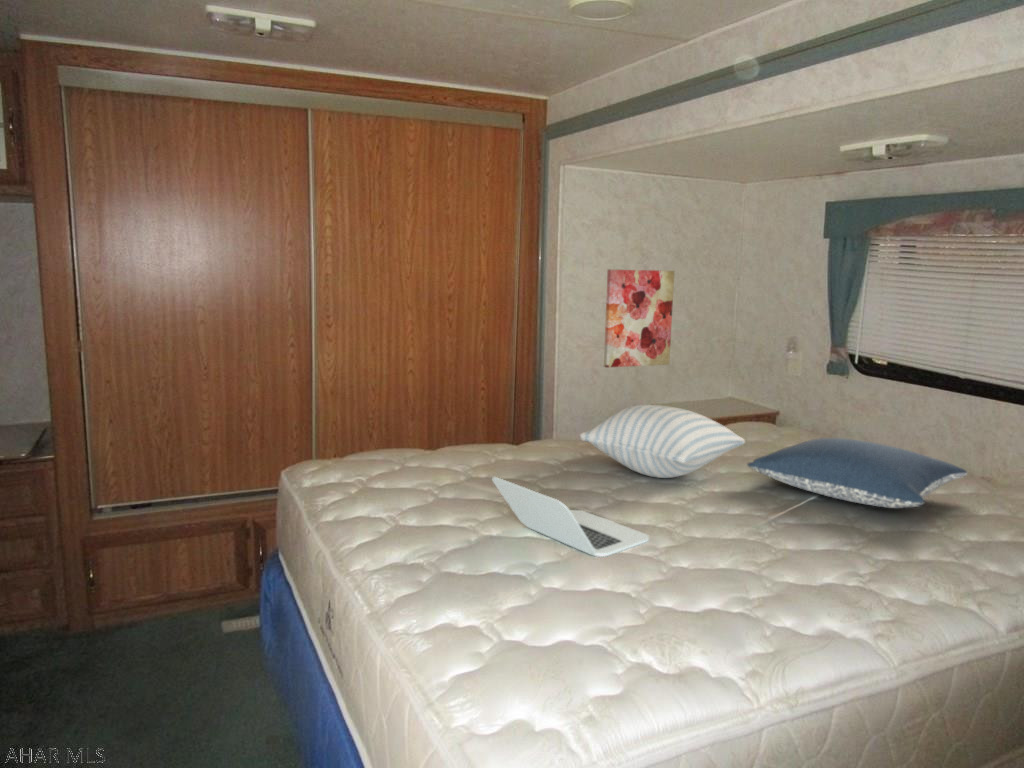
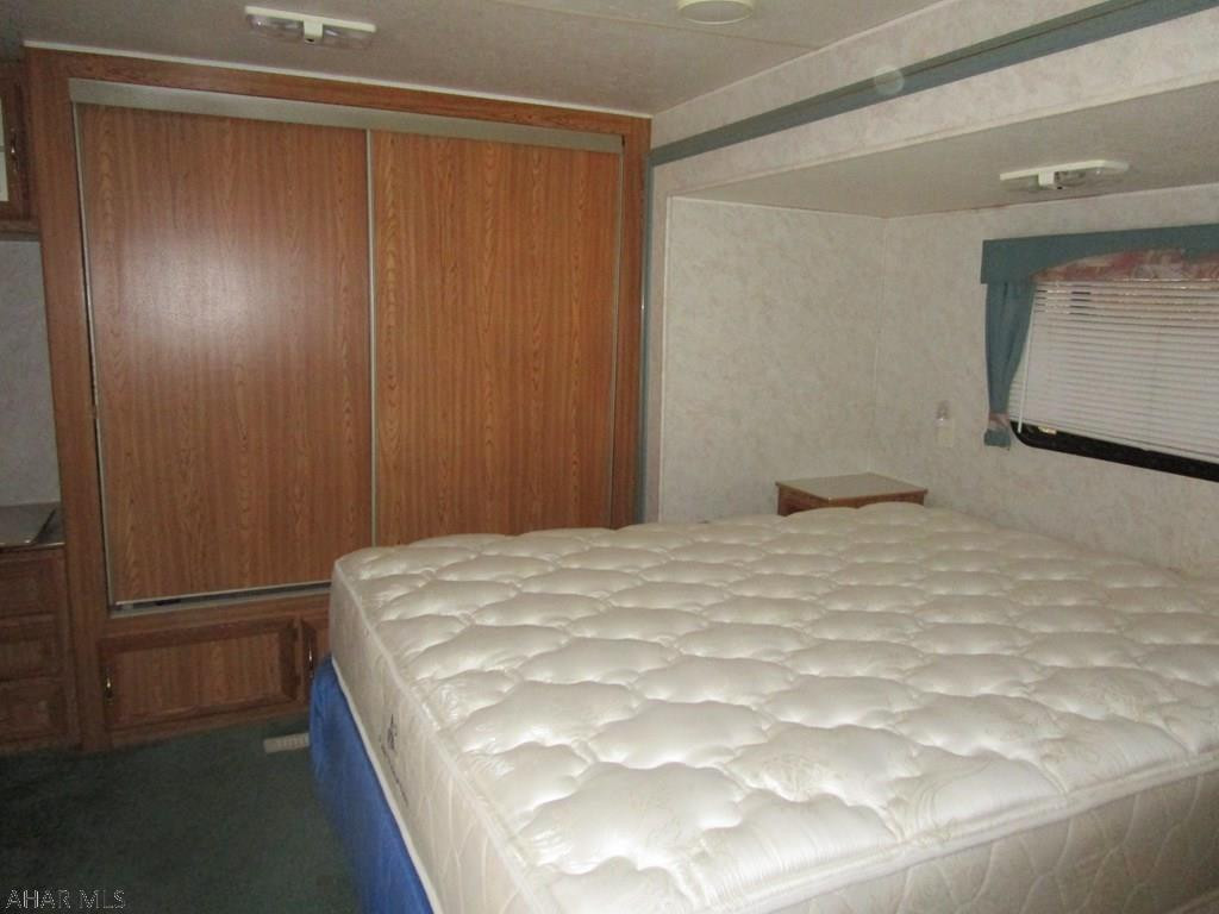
- laptop [491,476,650,558]
- pillow [579,404,746,479]
- wall art [603,268,675,369]
- pillow [746,437,968,509]
